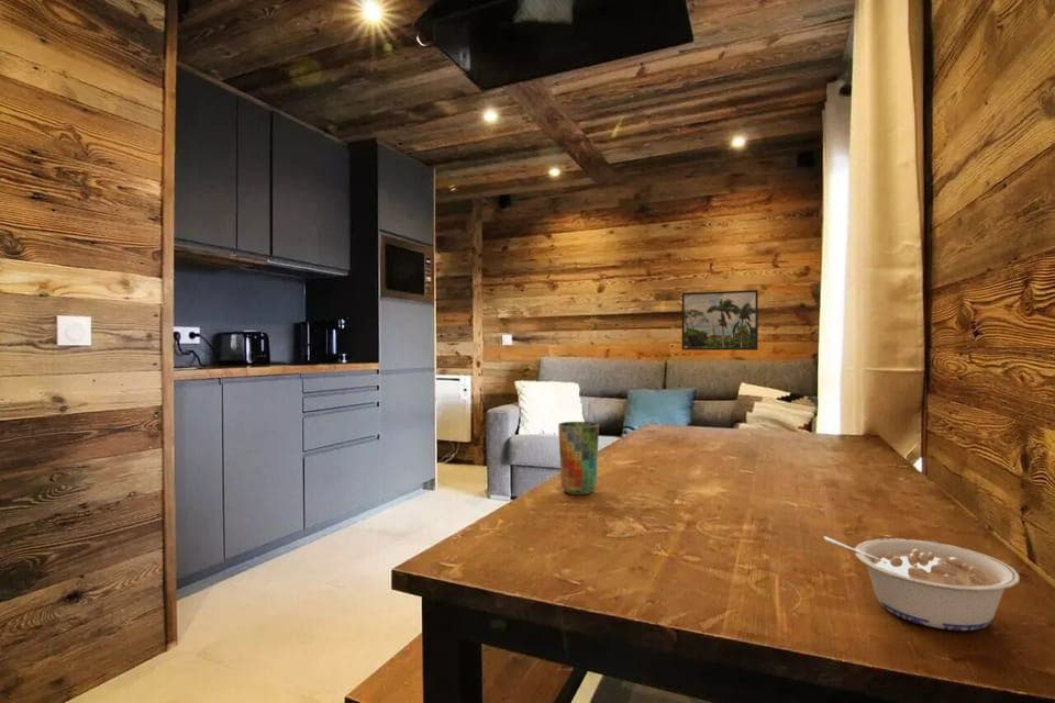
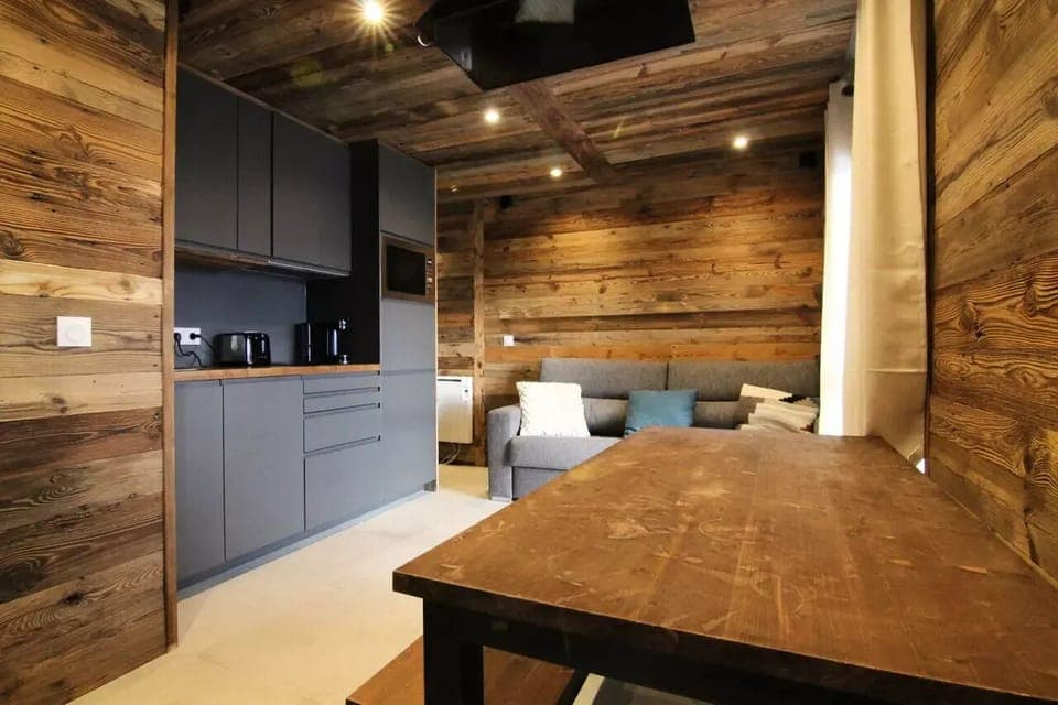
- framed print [681,289,759,352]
- legume [823,535,1021,632]
- cup [557,421,600,495]
